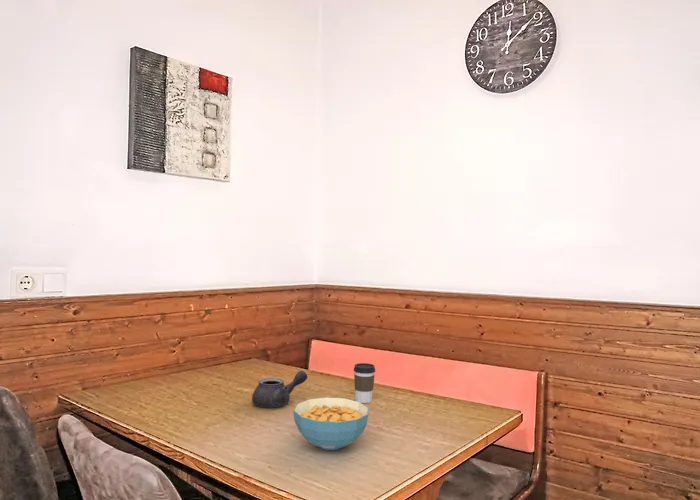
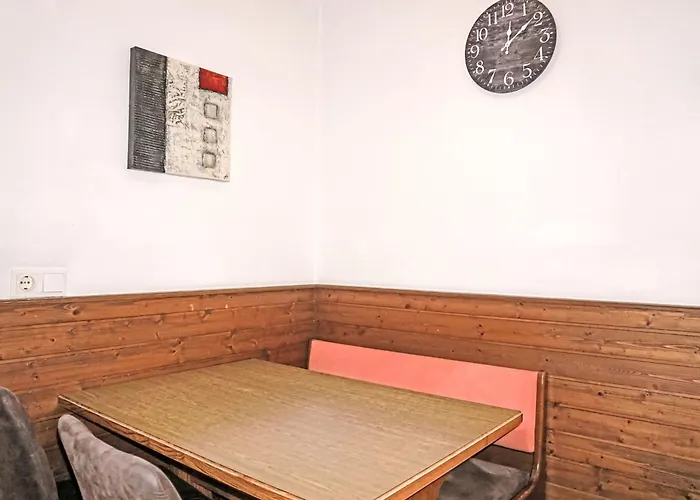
- teapot [251,370,308,408]
- coffee cup [353,362,376,404]
- cereal bowl [292,397,370,451]
